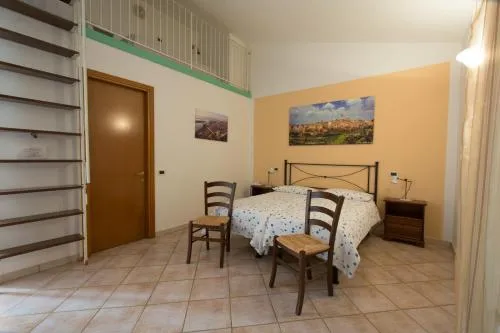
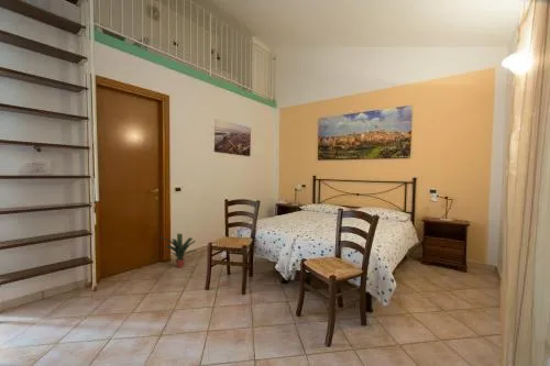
+ potted plant [160,233,198,269]
